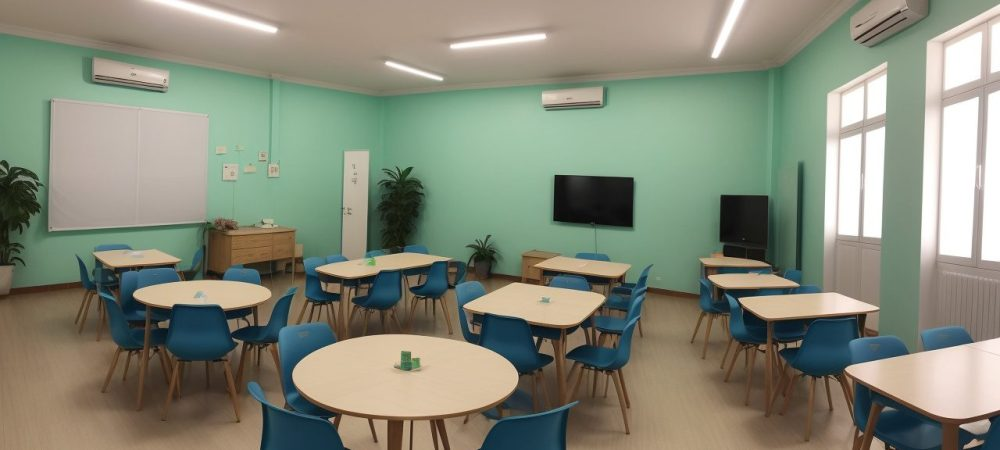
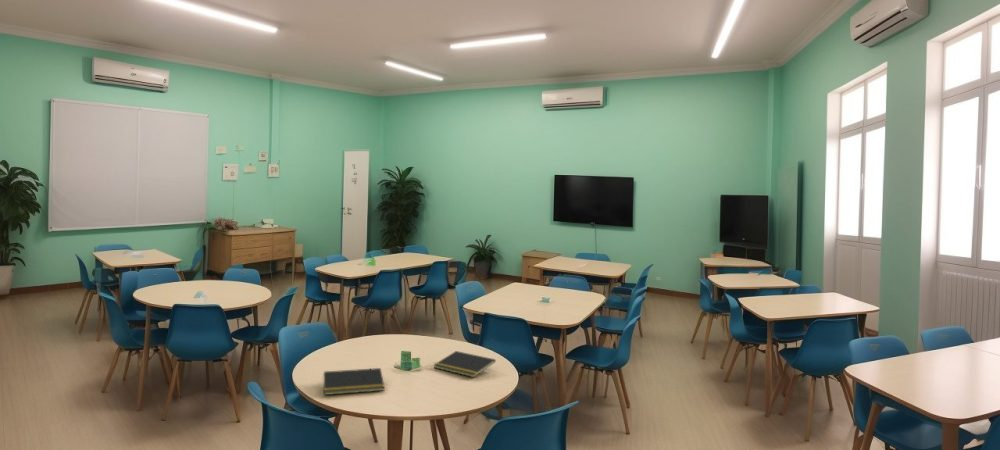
+ notepad [321,367,386,396]
+ notepad [433,350,497,378]
